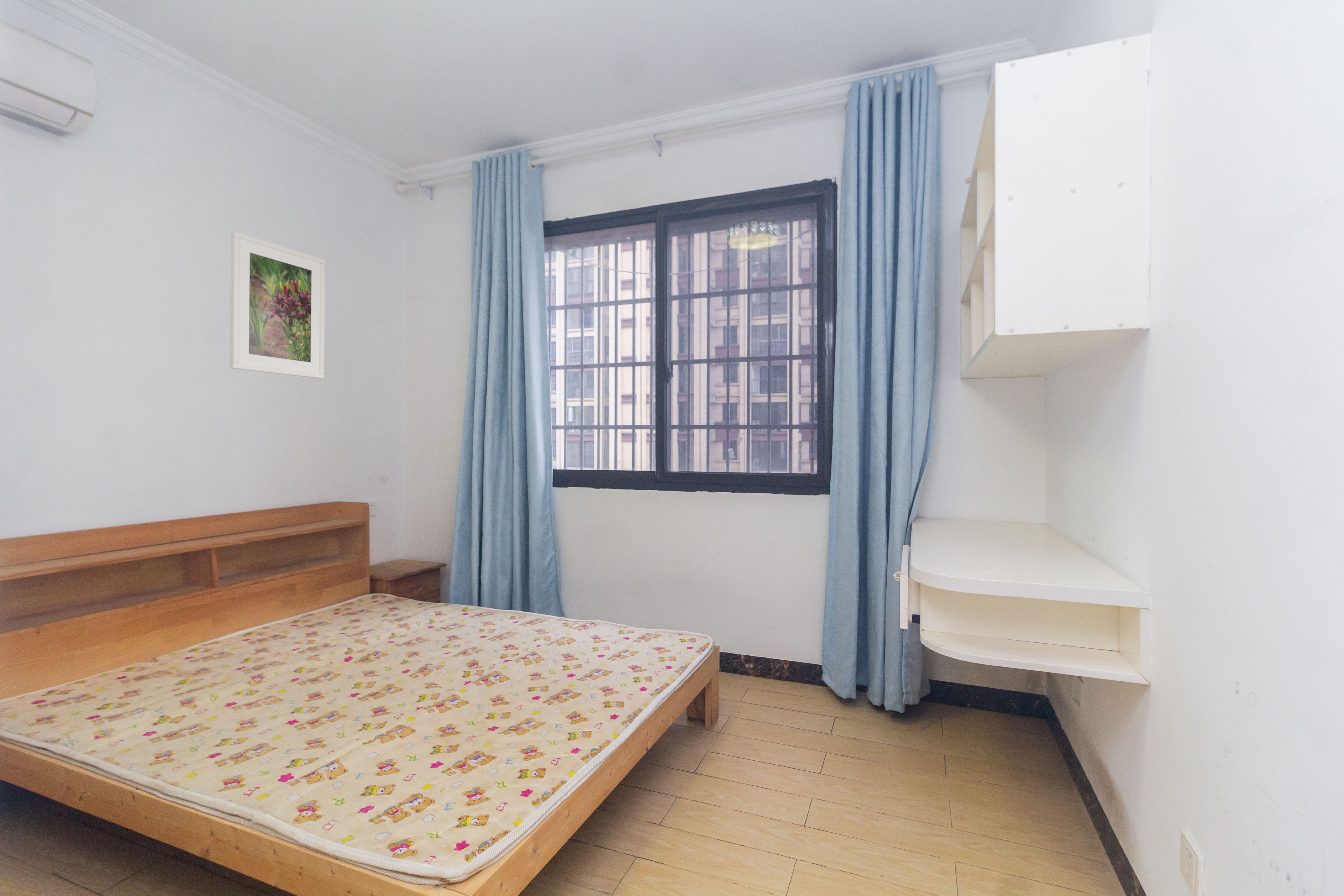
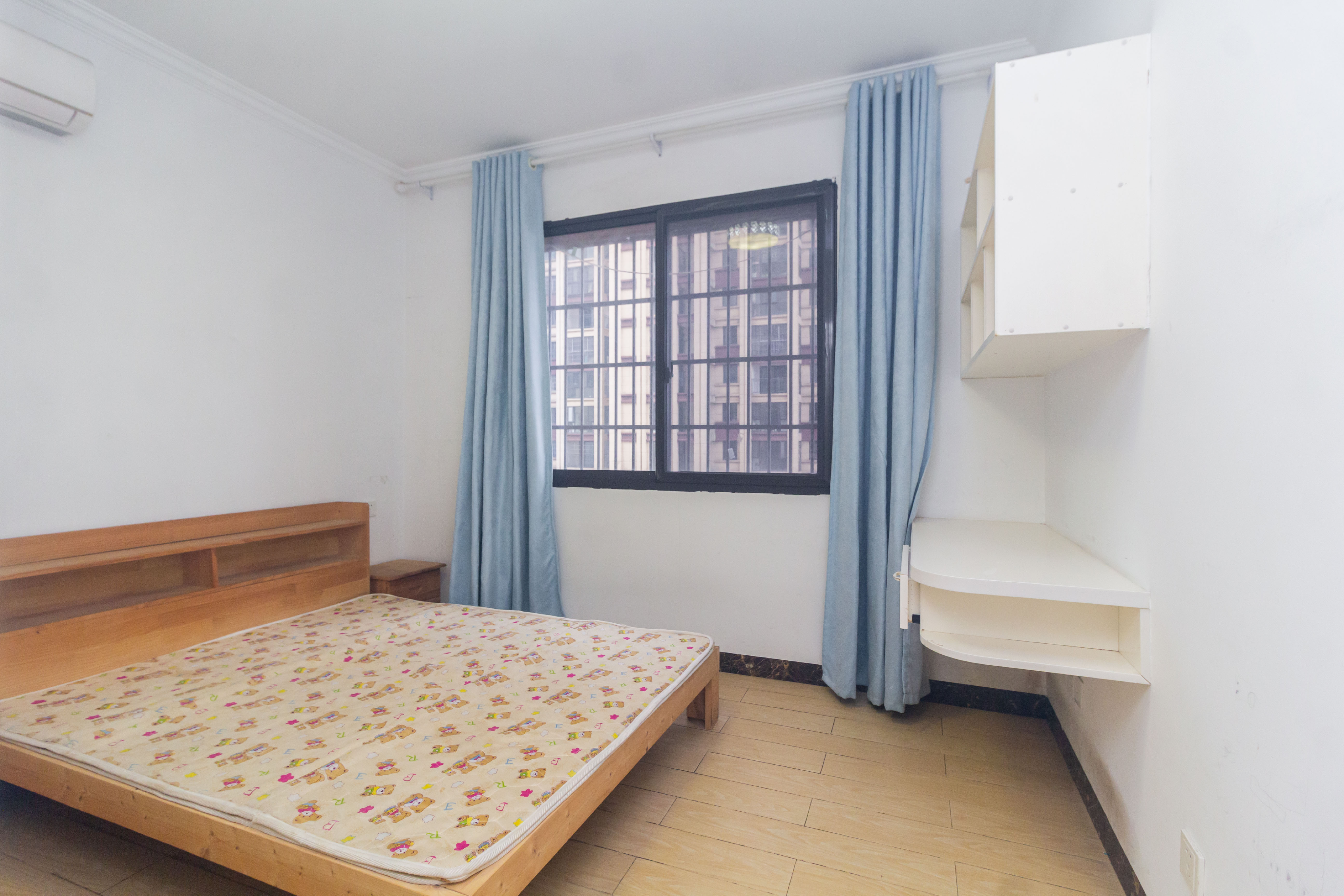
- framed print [230,231,326,379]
